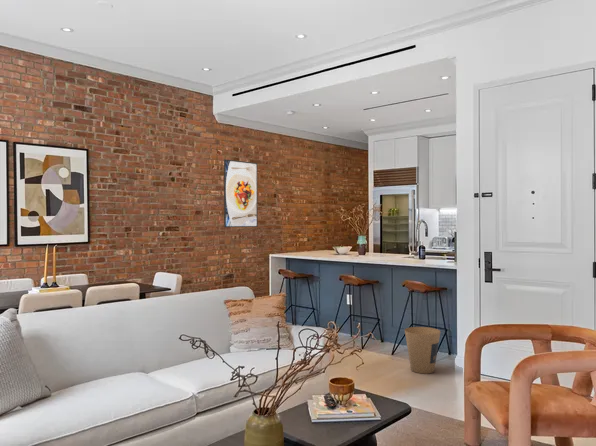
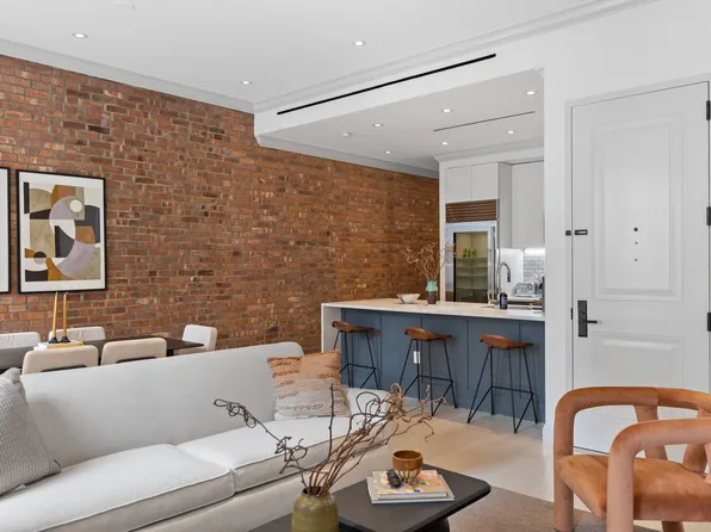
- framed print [223,158,259,228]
- trash can [404,326,442,375]
